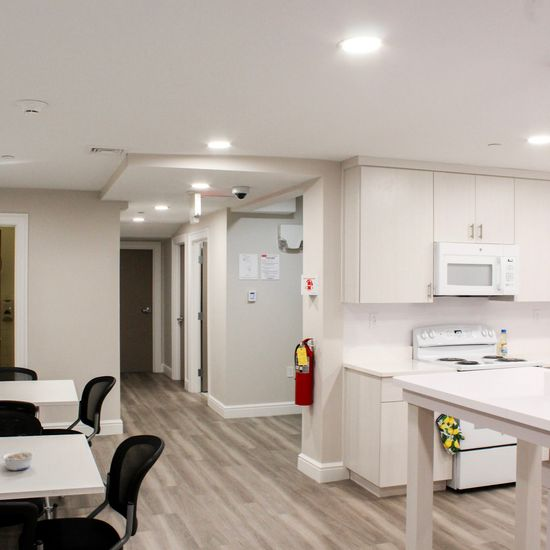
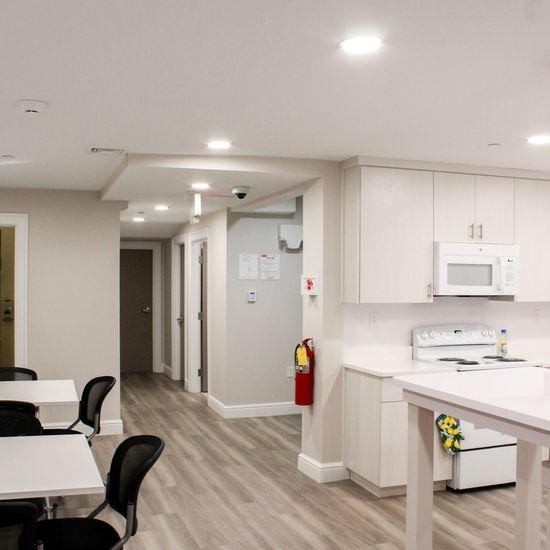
- legume [1,450,35,471]
